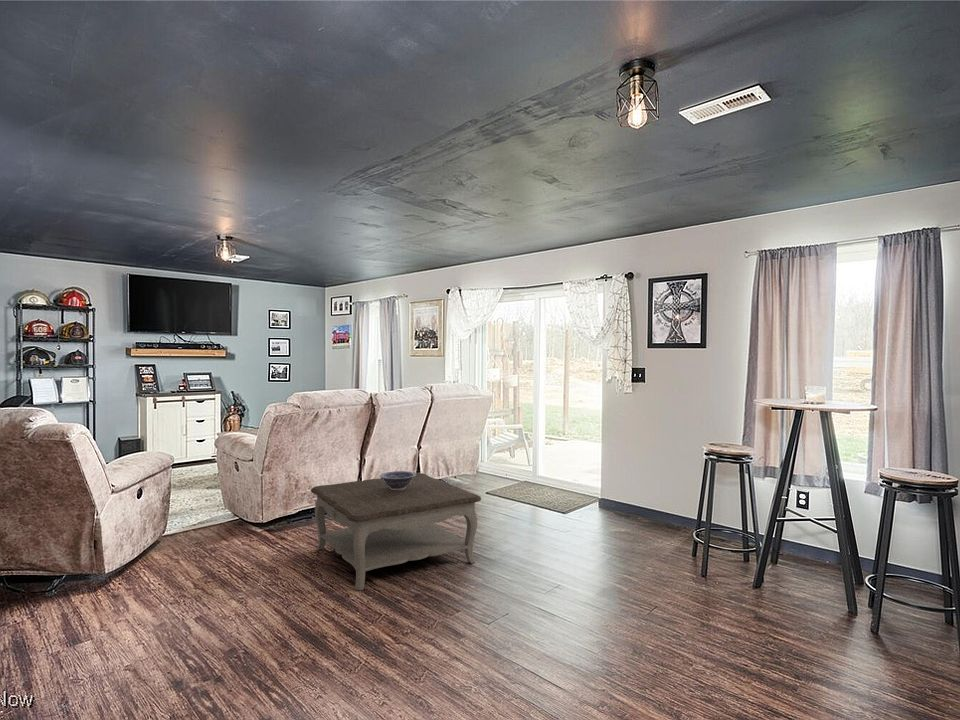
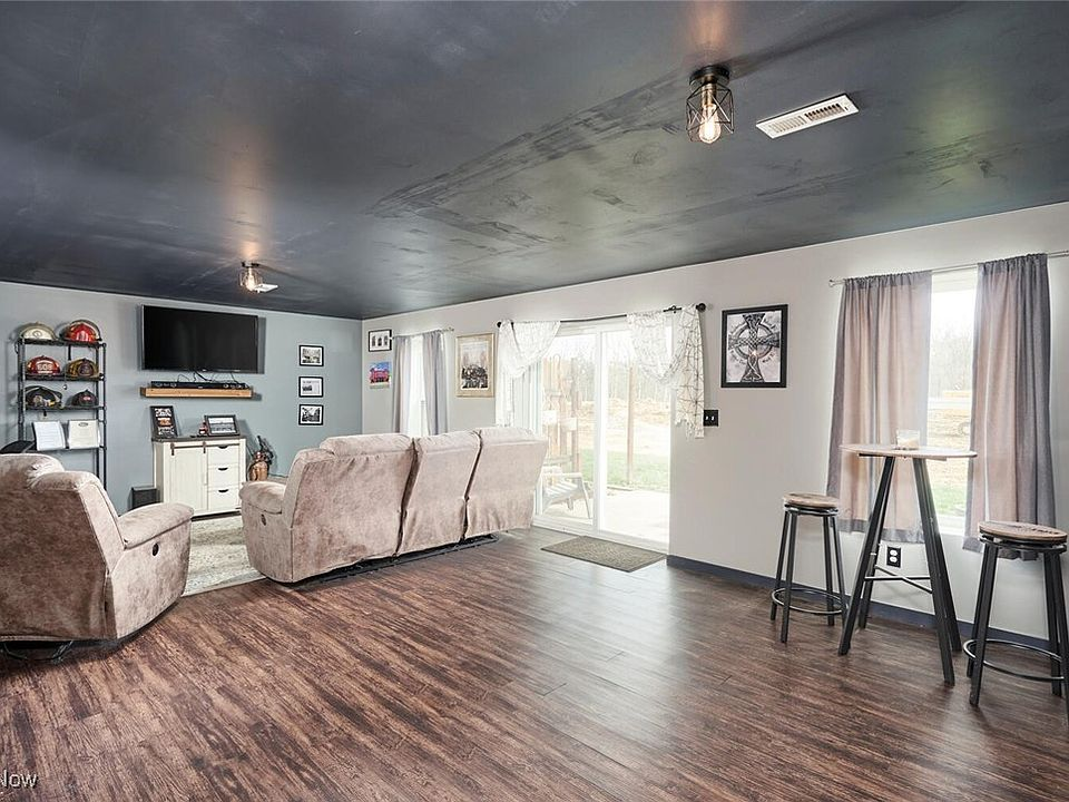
- coffee table [310,472,482,591]
- decorative bowl [379,470,416,490]
